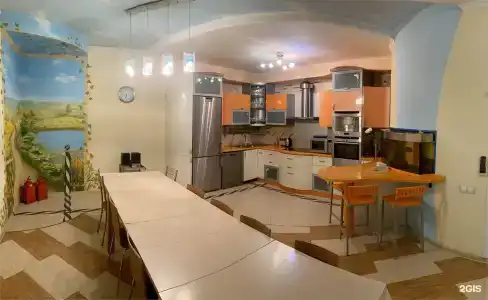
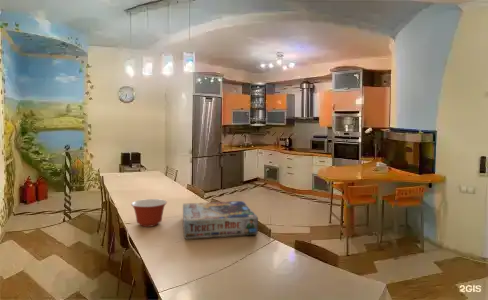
+ board game [182,200,259,240]
+ mixing bowl [130,198,168,228]
